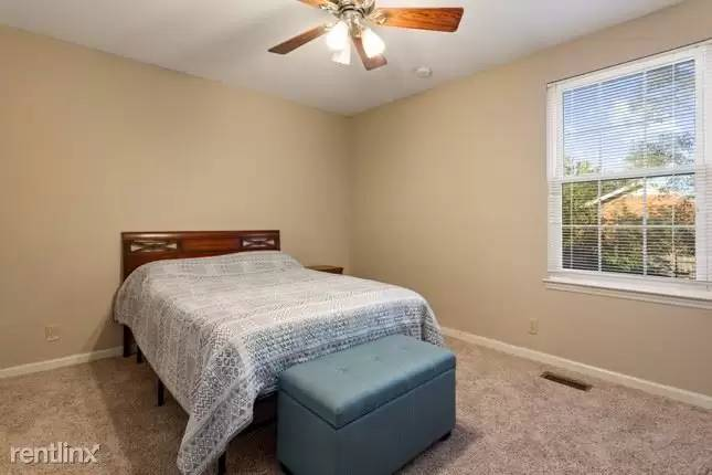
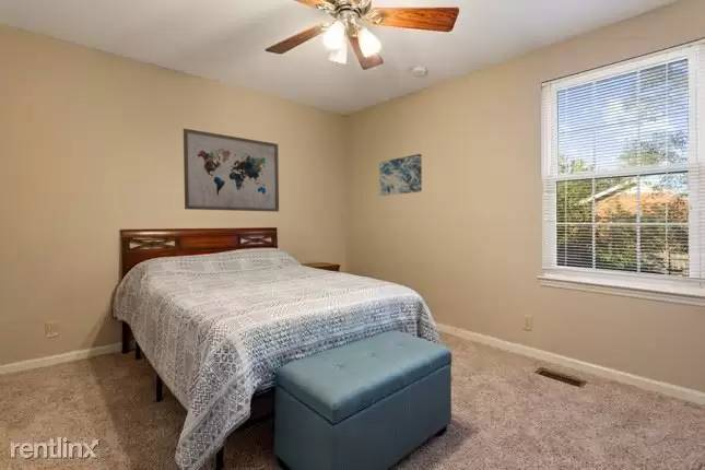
+ wall art [378,153,423,197]
+ wall art [183,128,280,213]
